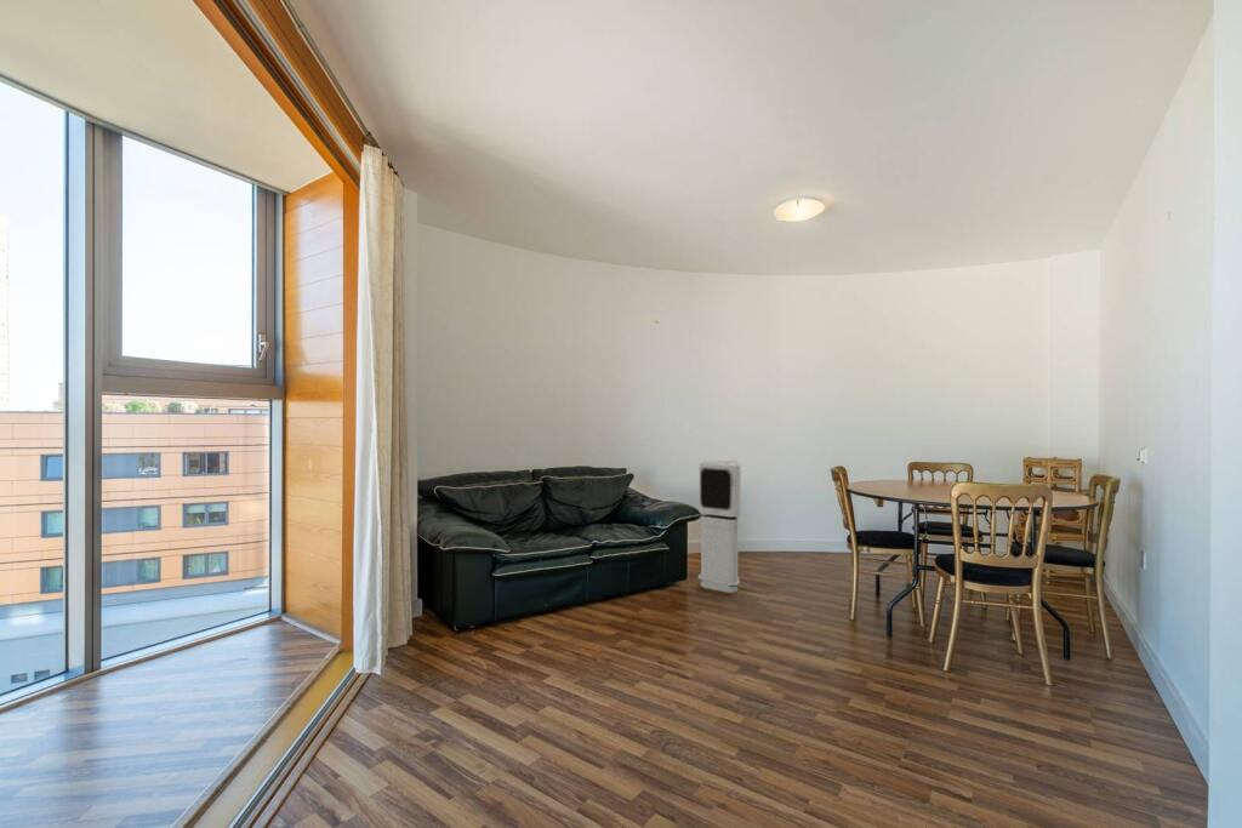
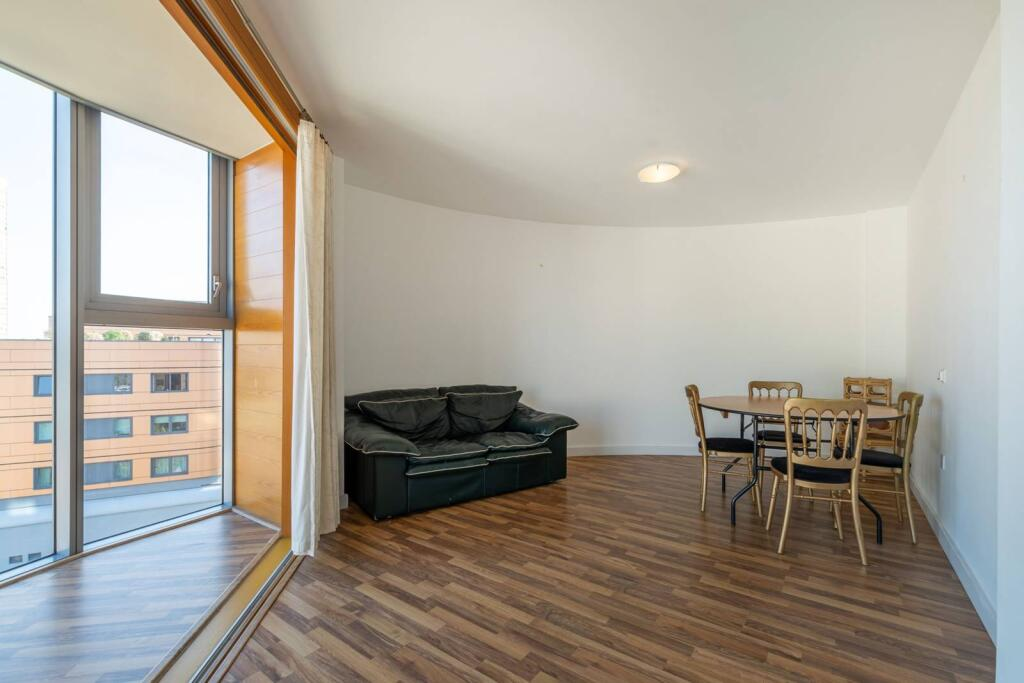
- air purifier [697,459,742,594]
